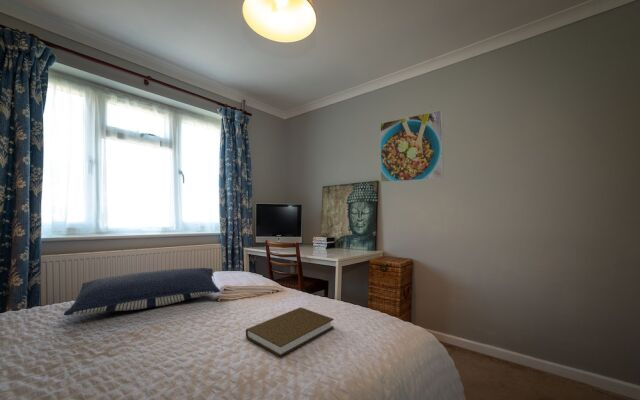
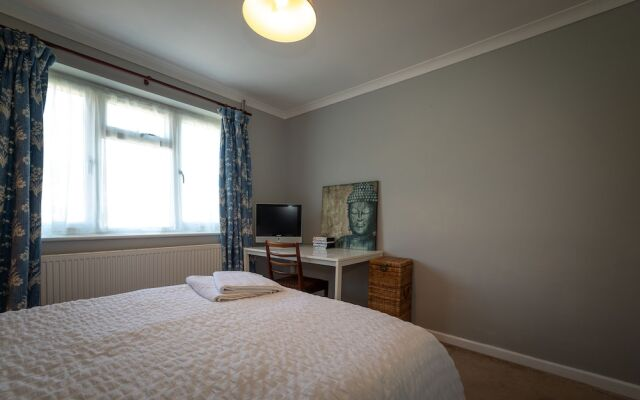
- pillow [63,267,221,316]
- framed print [379,109,444,183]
- book [245,306,335,358]
